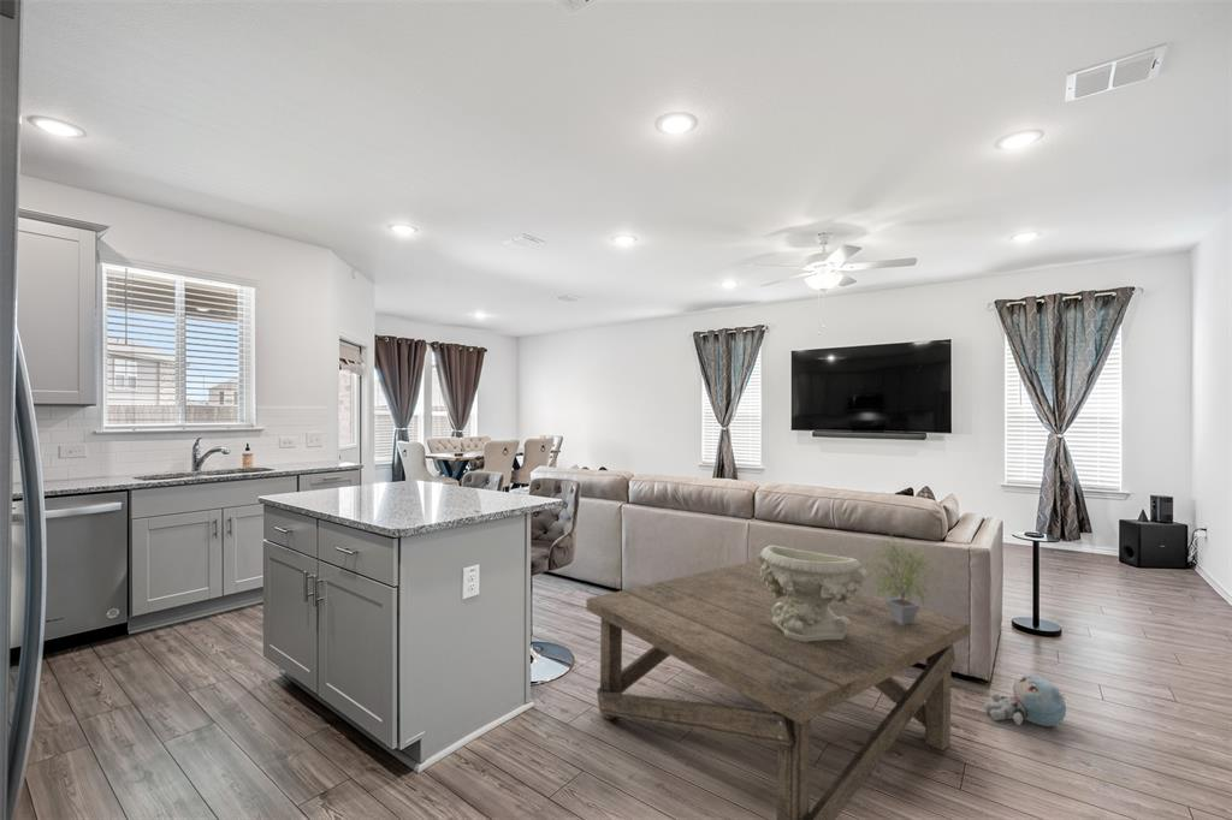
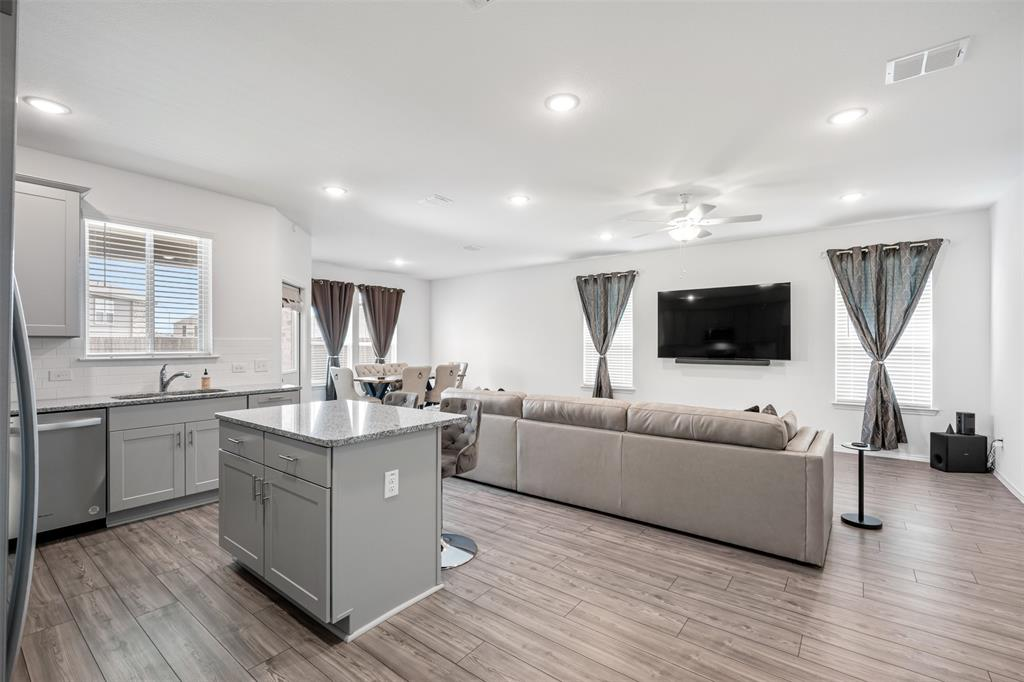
- decorative bowl [757,543,869,642]
- potted plant [864,531,943,624]
- coffee table [585,560,971,820]
- plush toy [983,673,1067,727]
